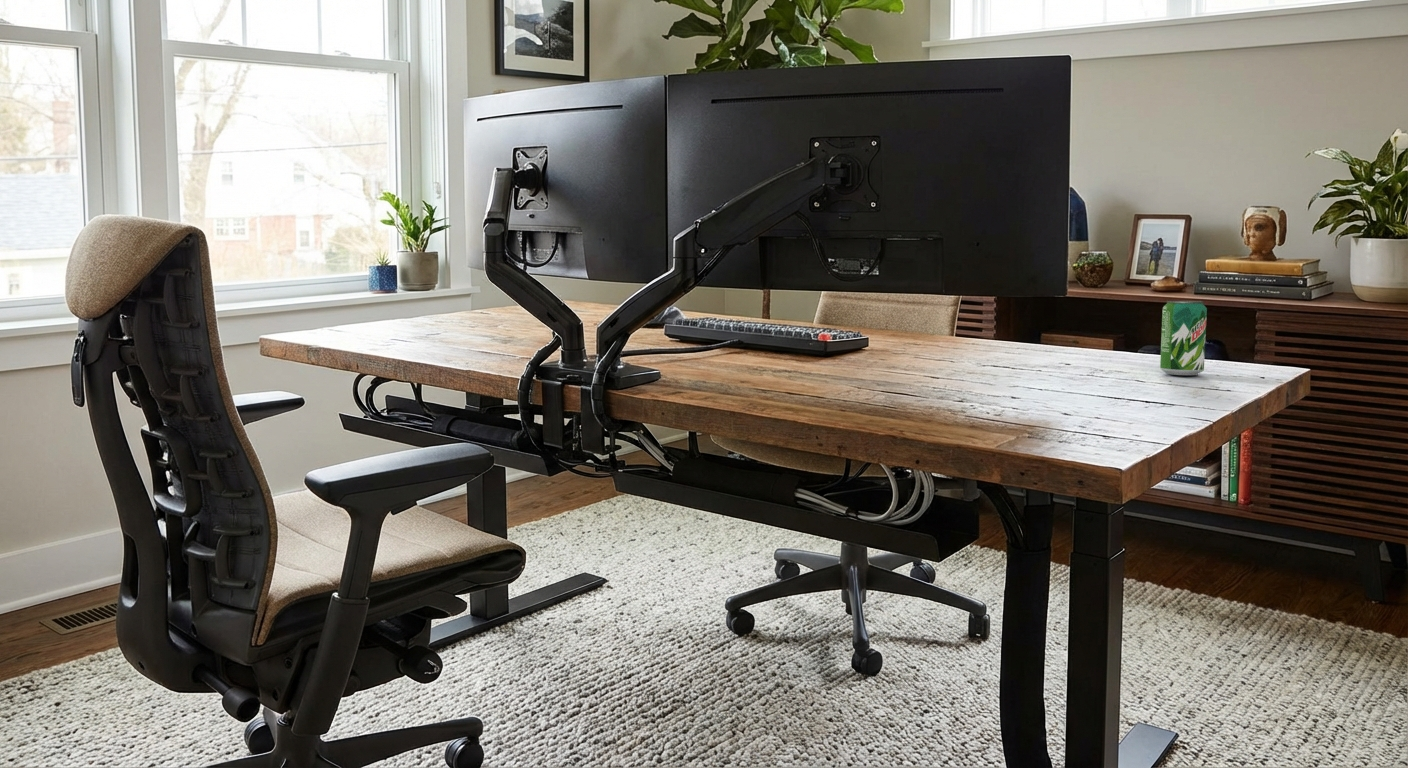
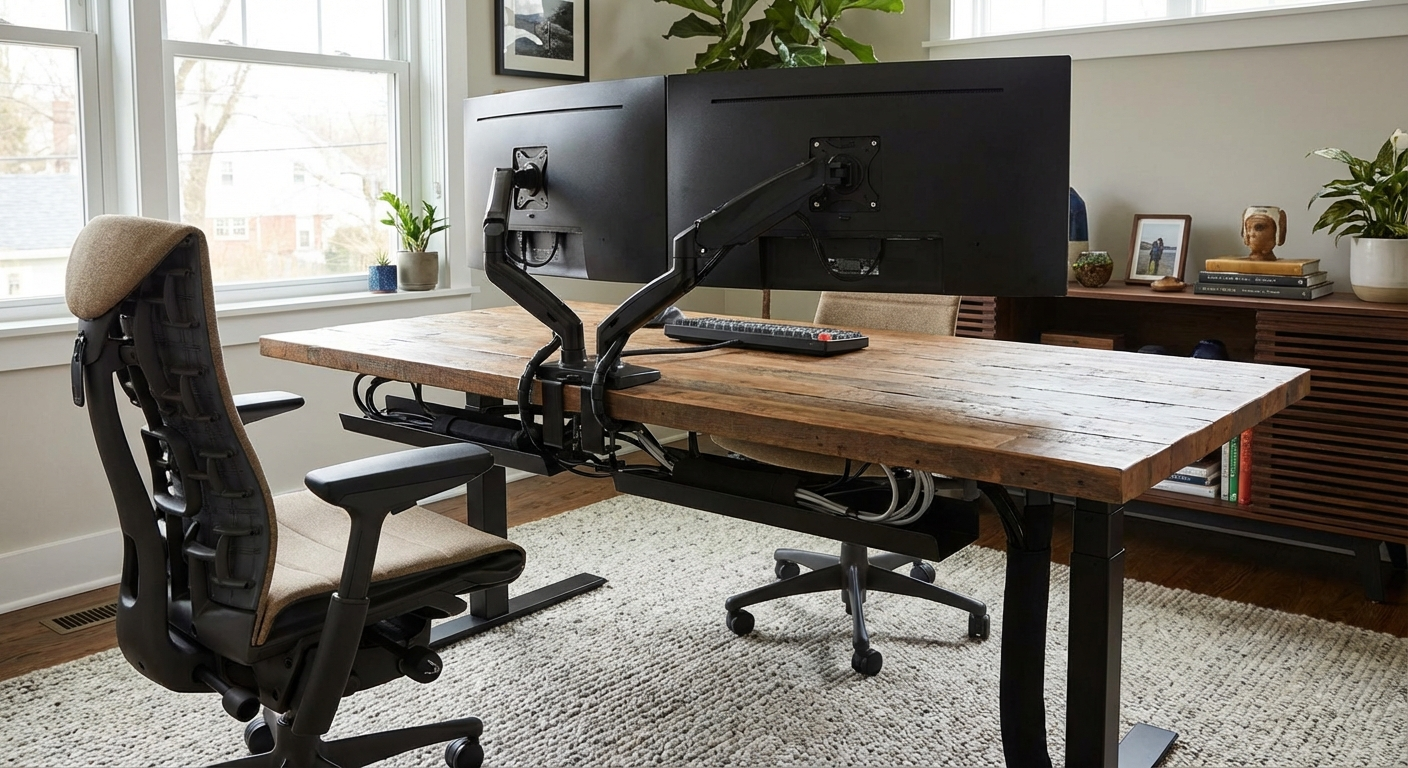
- beverage can [1159,300,1208,376]
